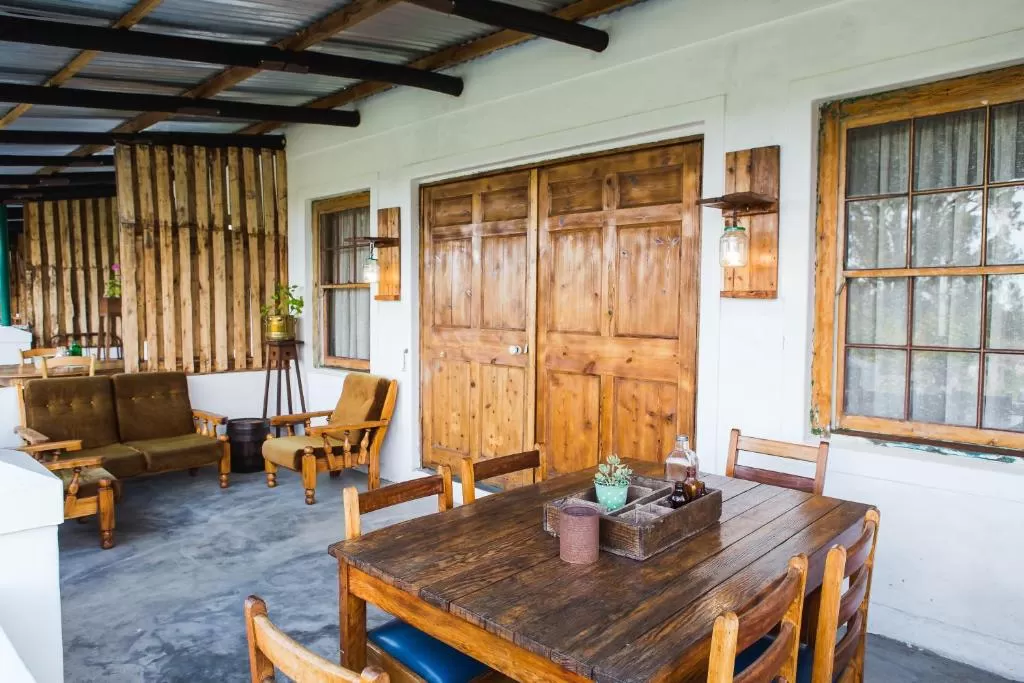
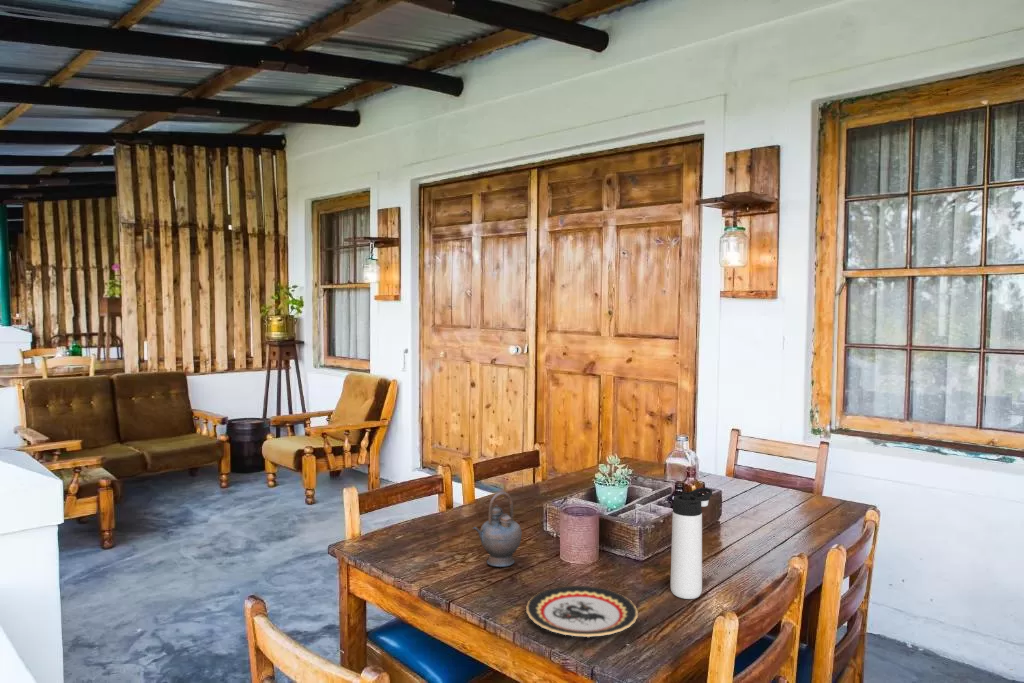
+ thermos bottle [670,487,713,600]
+ teapot [472,491,523,568]
+ plate [525,585,639,638]
